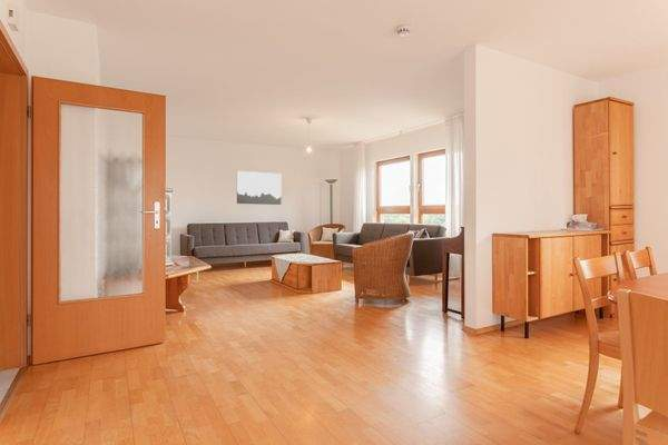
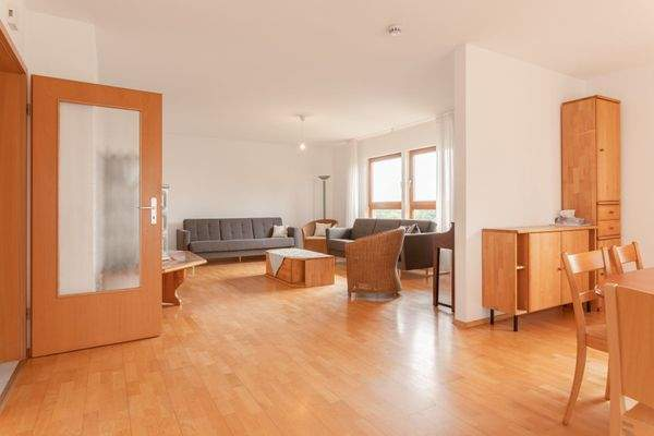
- wall art [236,170,282,206]
